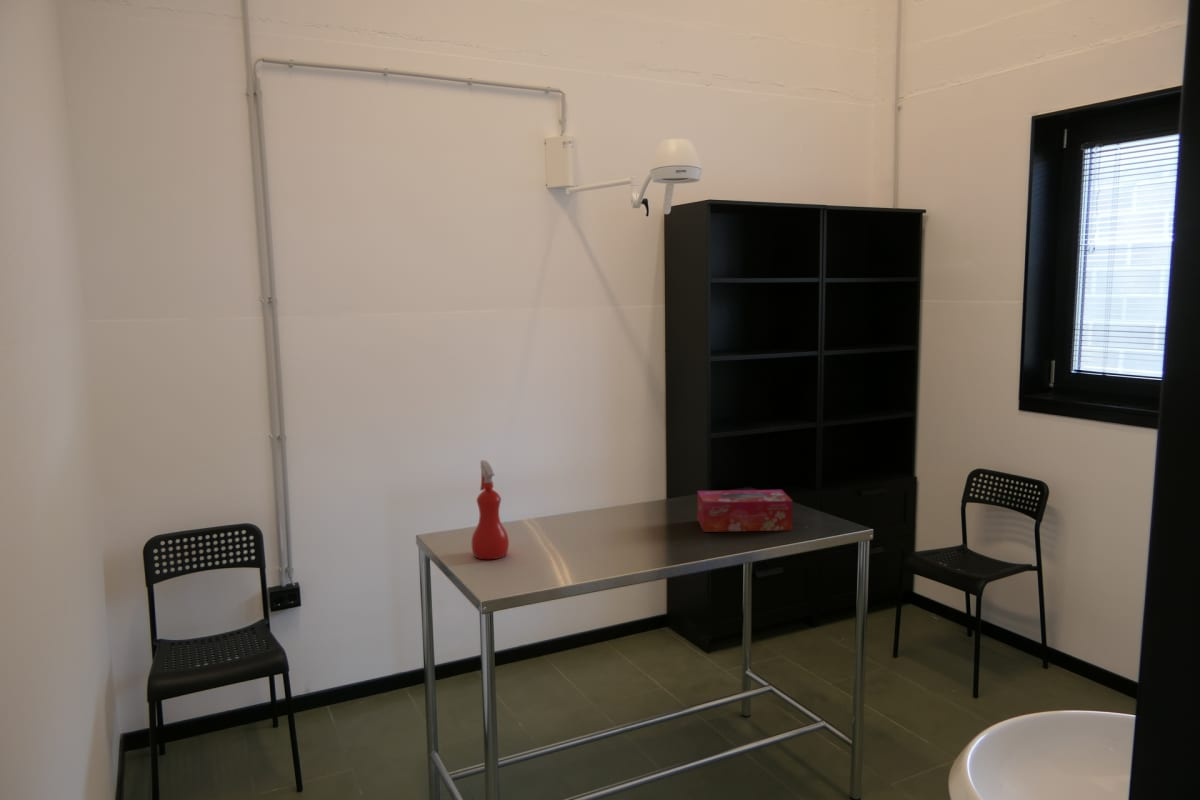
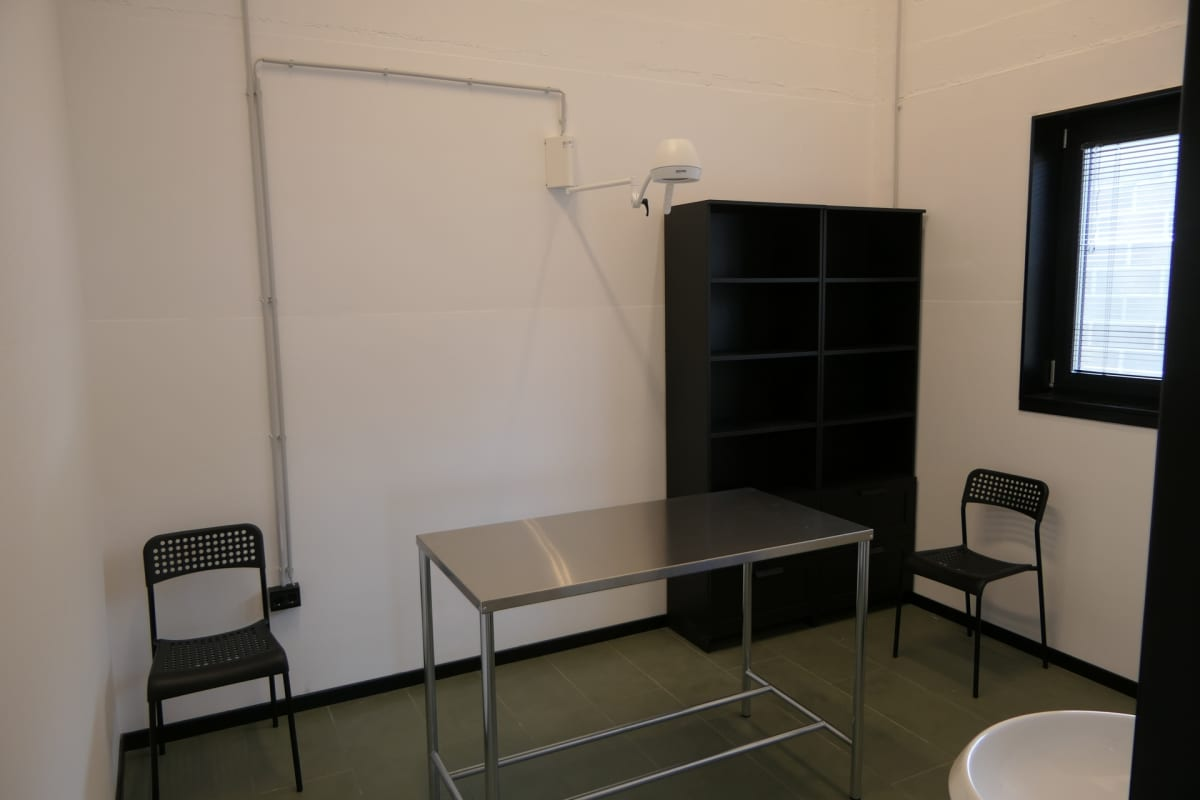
- spray bottle [471,459,510,560]
- tissue box [697,489,793,533]
